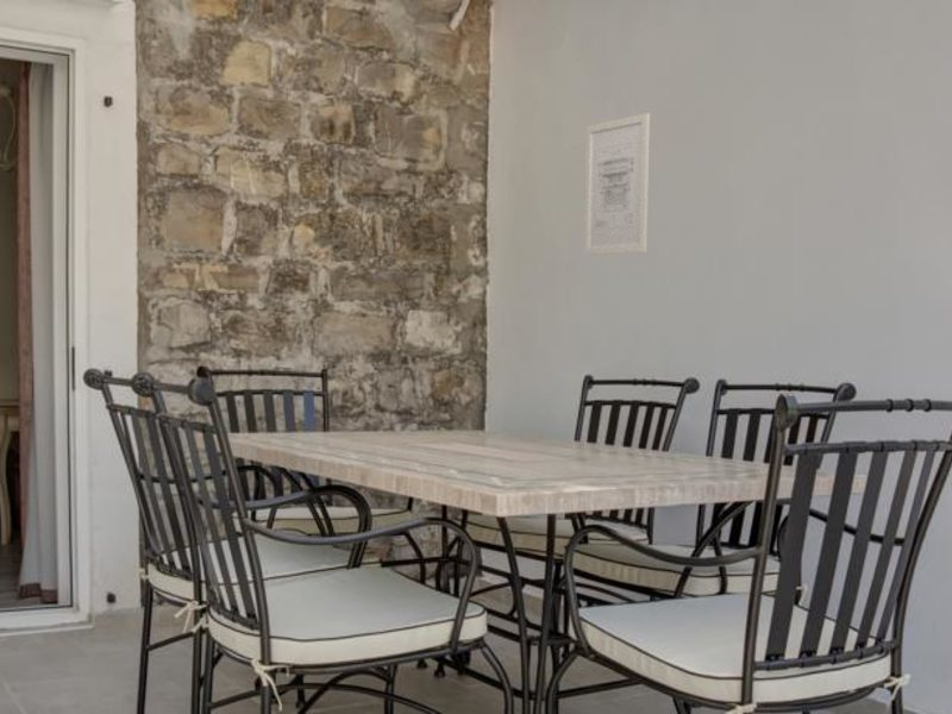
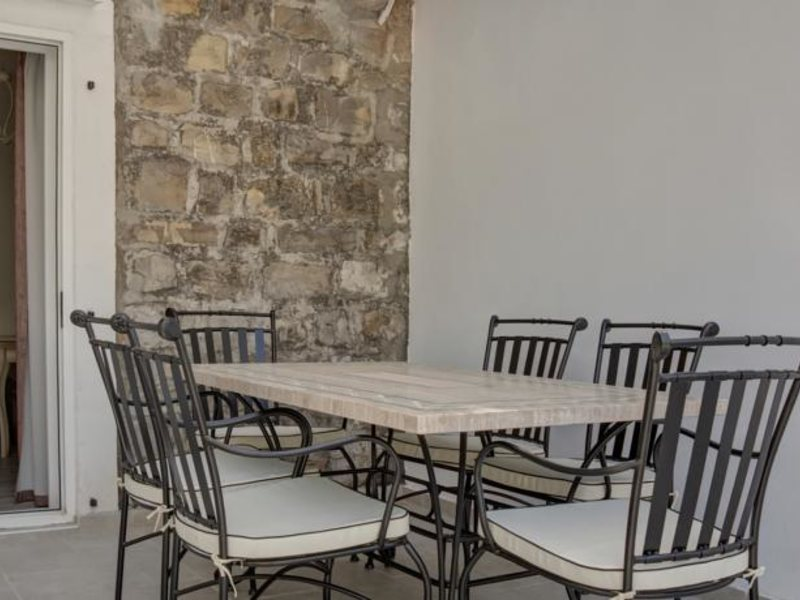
- wall art [582,112,651,256]
